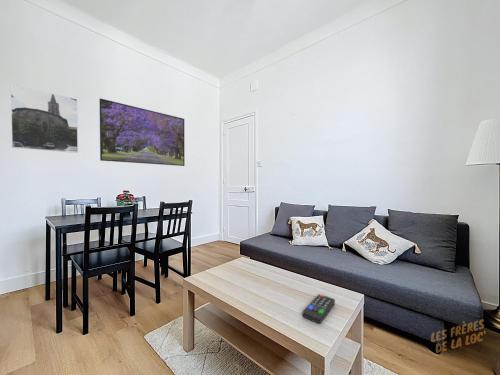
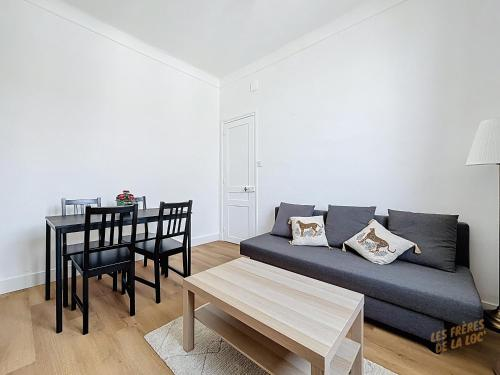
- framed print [98,97,186,167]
- remote control [302,293,336,325]
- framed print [10,84,79,154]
